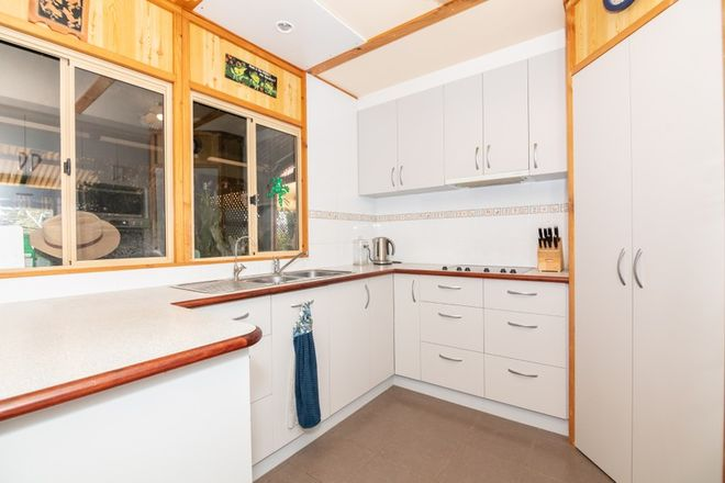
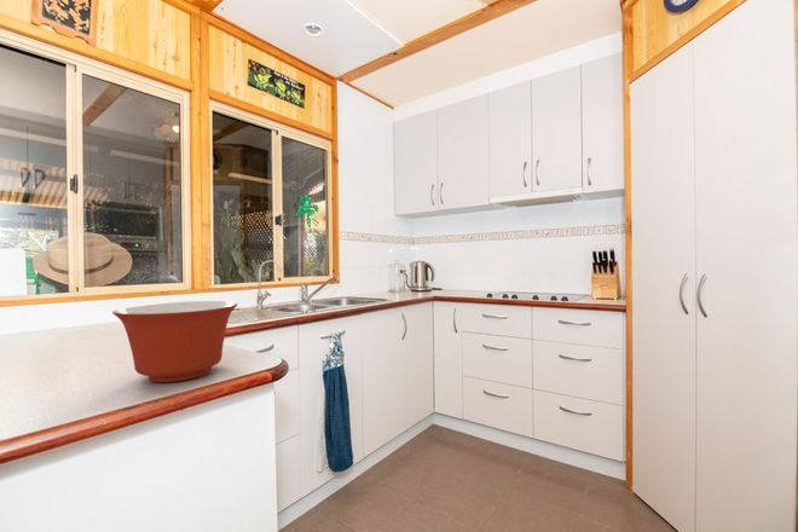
+ mixing bowl [111,300,238,383]
